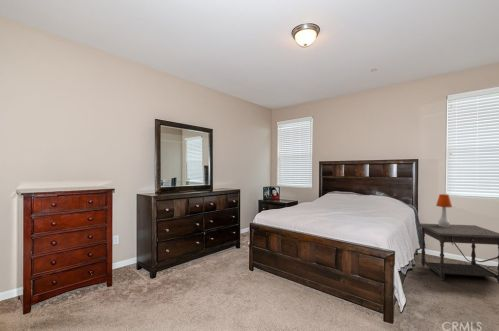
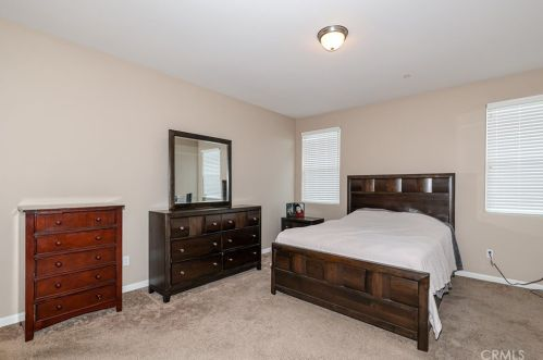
- side table [415,222,499,284]
- table lamp [435,193,453,227]
